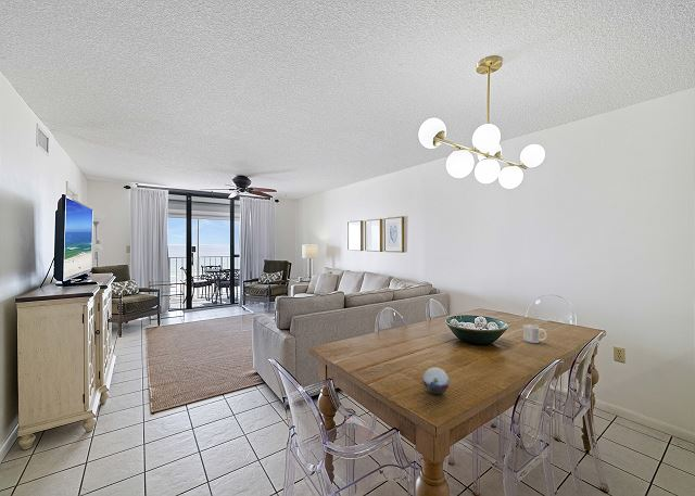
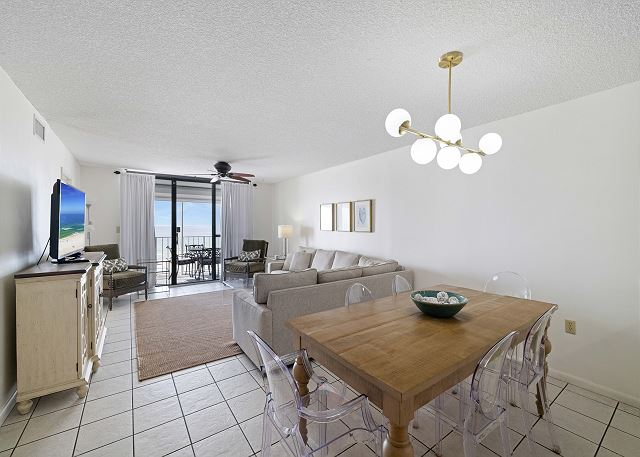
- decorative orb [422,366,450,395]
- mug [522,323,547,344]
